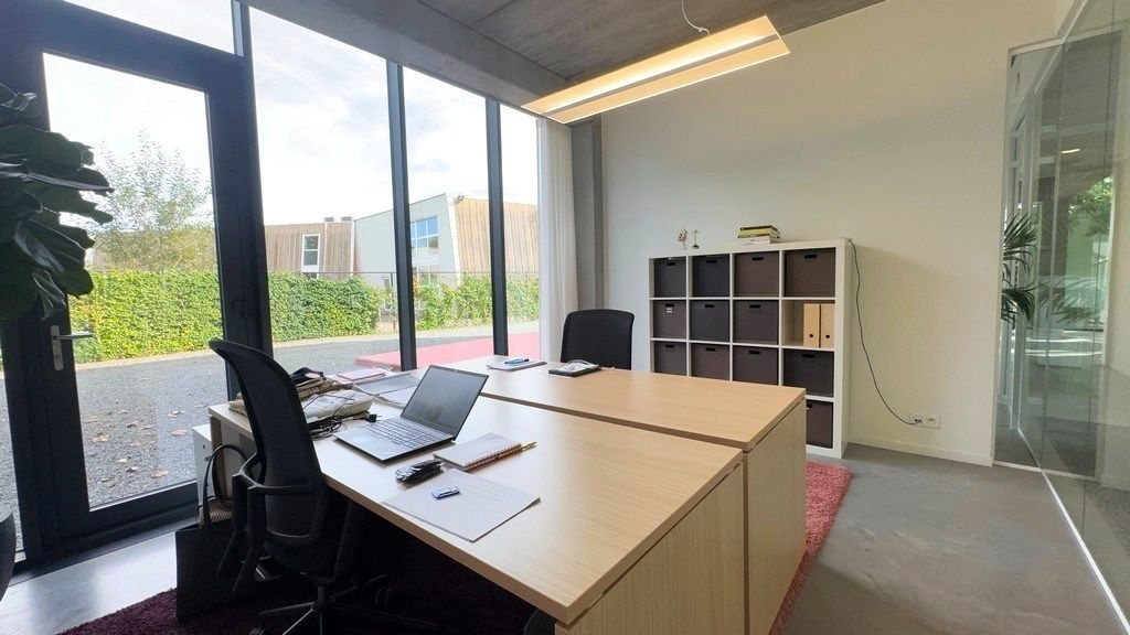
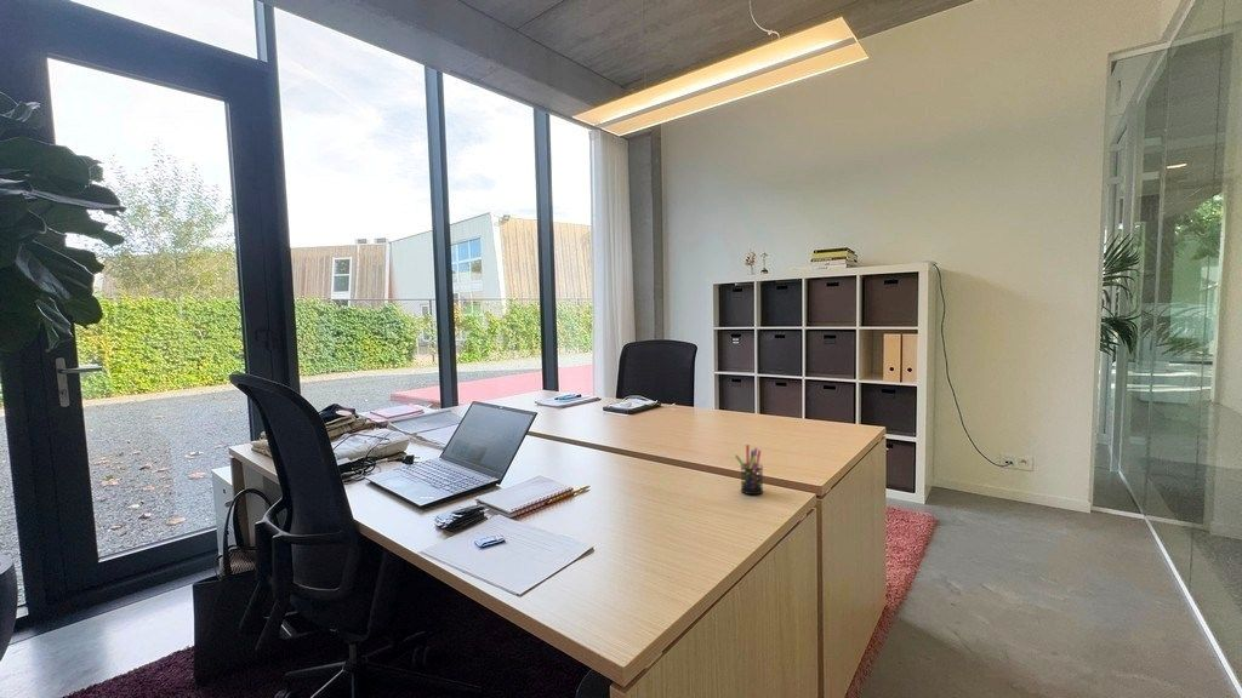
+ pen holder [734,444,764,496]
